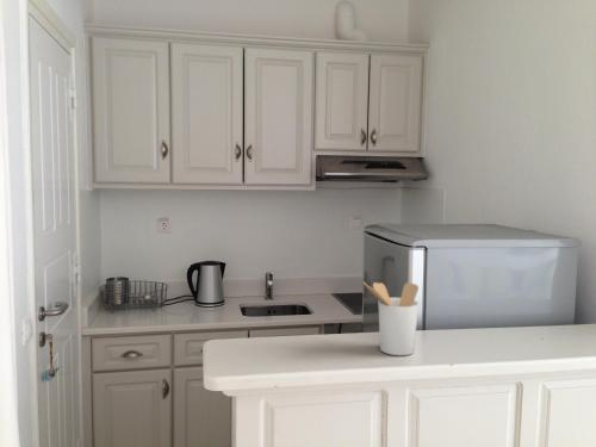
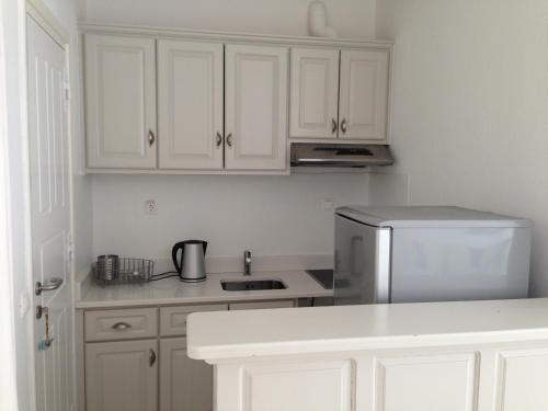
- utensil holder [362,281,420,356]
